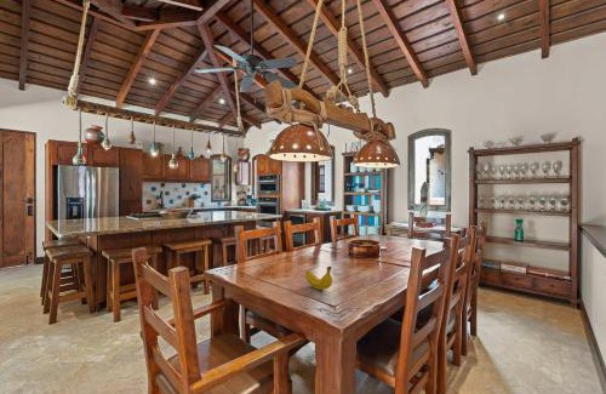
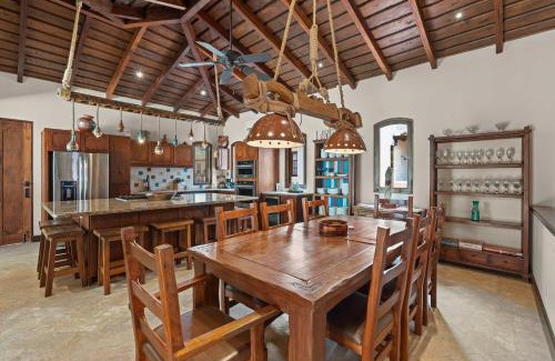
- fruit [304,265,333,291]
